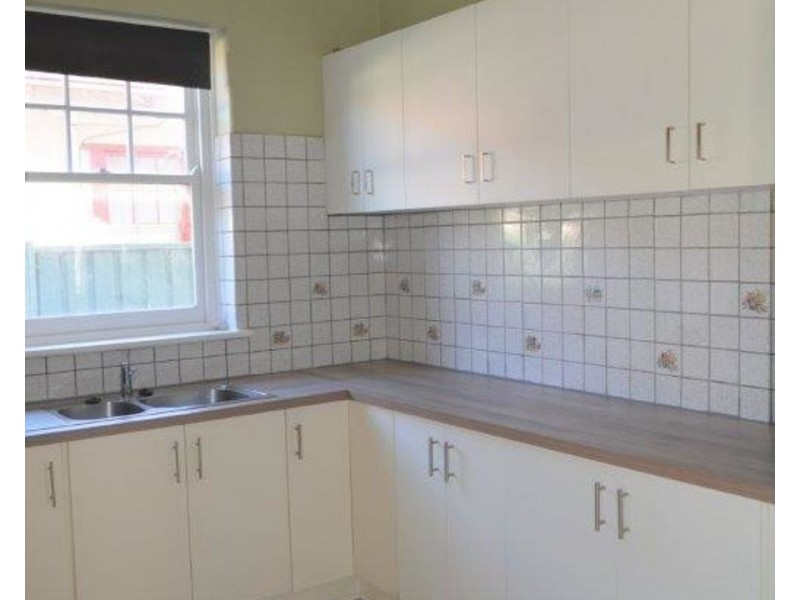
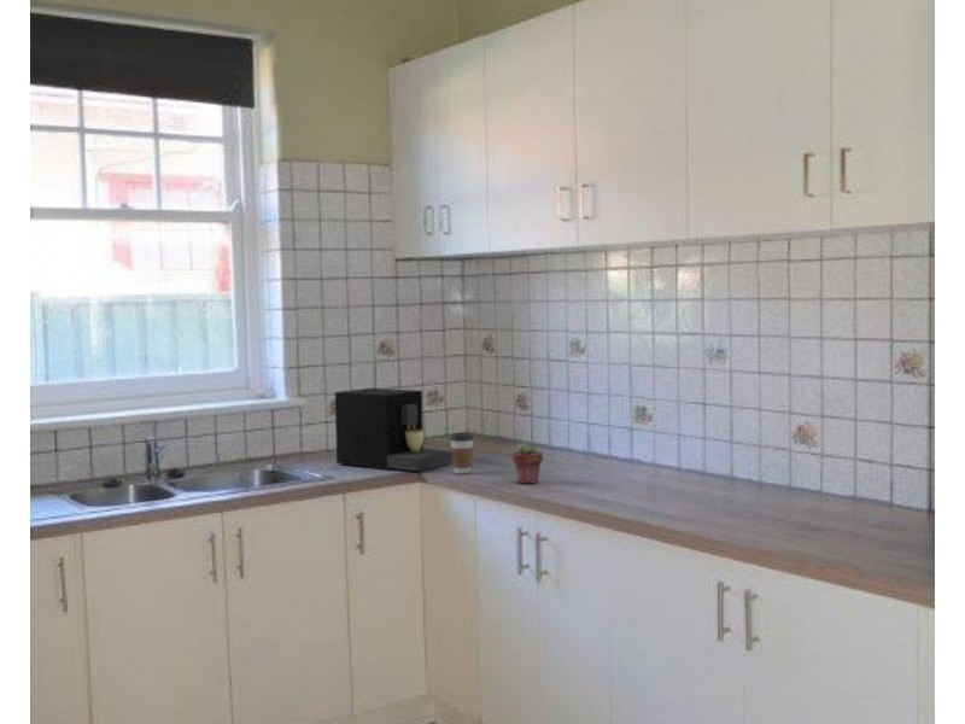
+ coffee cup [449,432,475,475]
+ coffee maker [334,387,454,472]
+ potted succulent [510,440,544,485]
